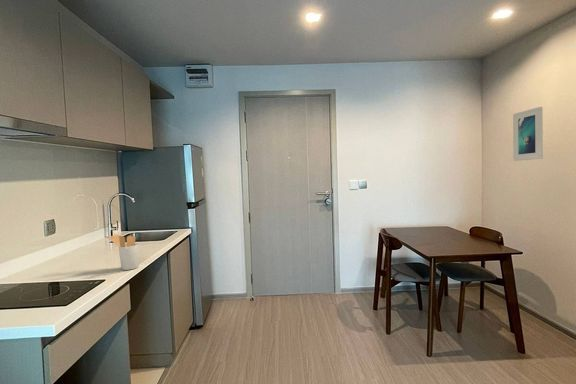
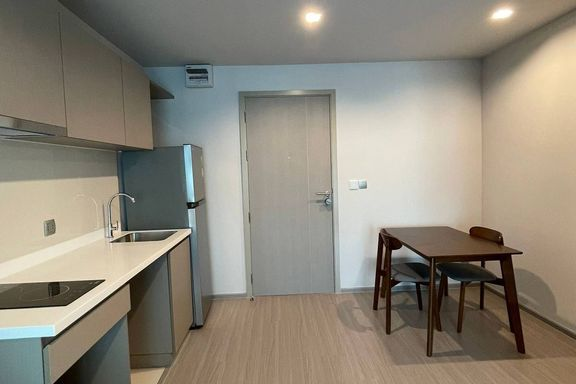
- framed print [512,106,544,162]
- utensil holder [107,234,140,271]
